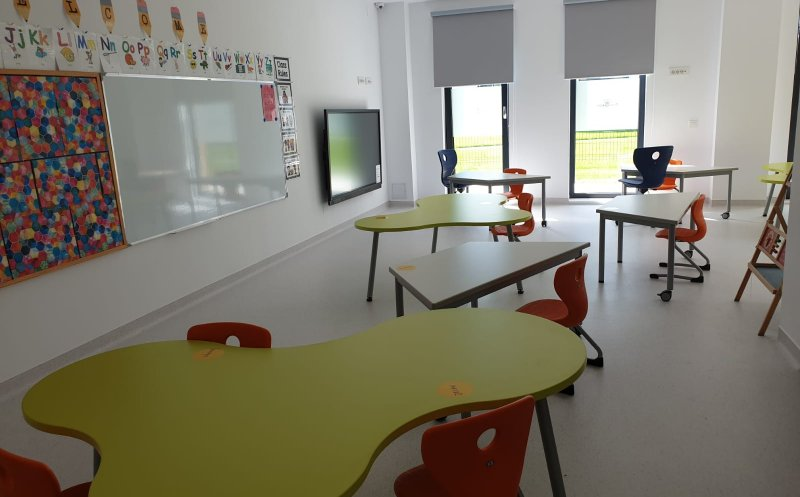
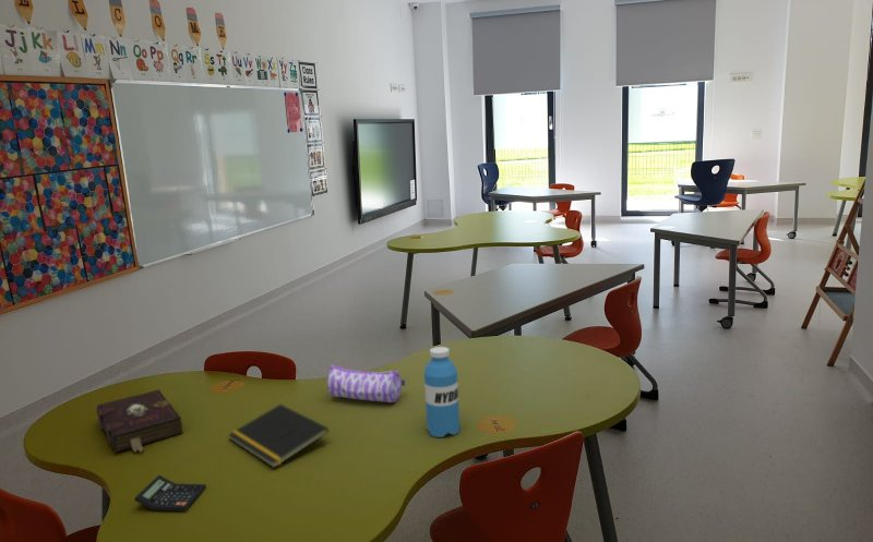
+ calculator [133,474,207,513]
+ water bottle [423,346,461,438]
+ book [95,388,184,454]
+ pencil case [326,364,406,404]
+ notepad [227,404,330,469]
